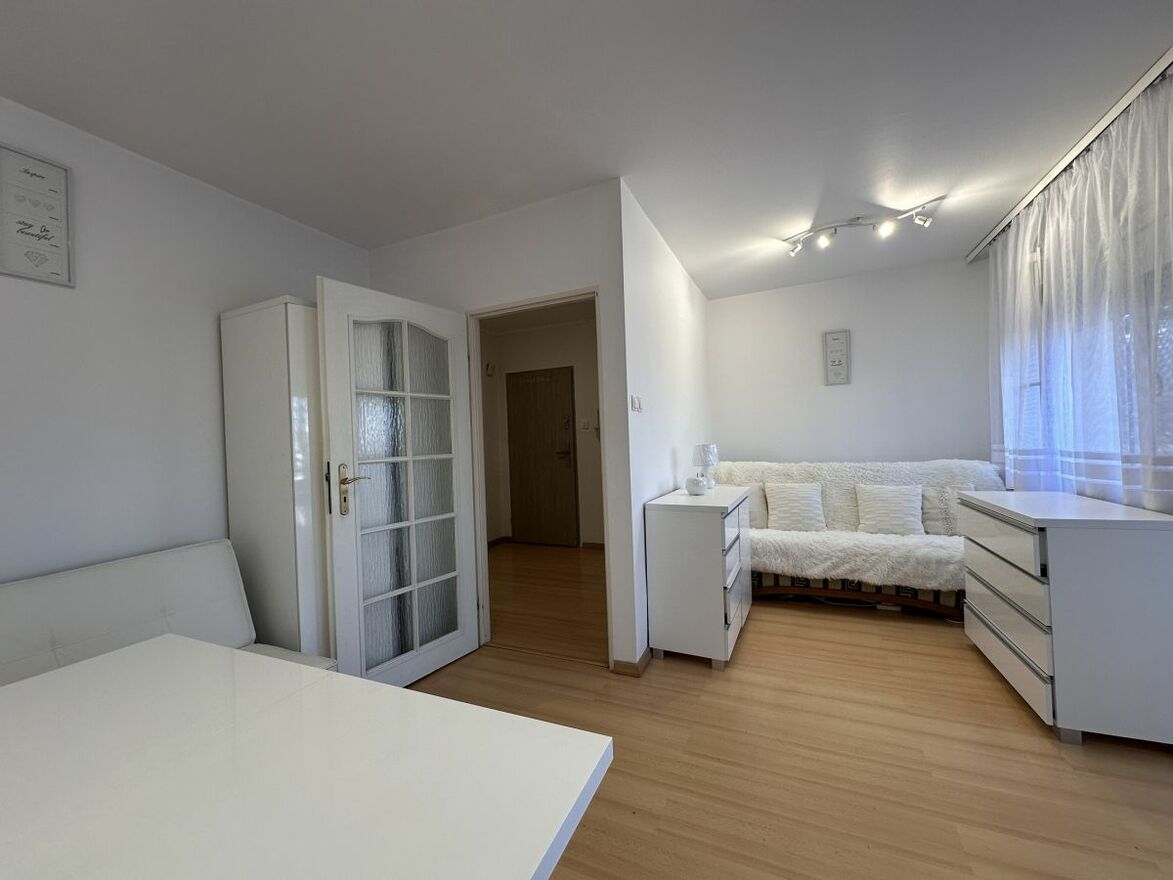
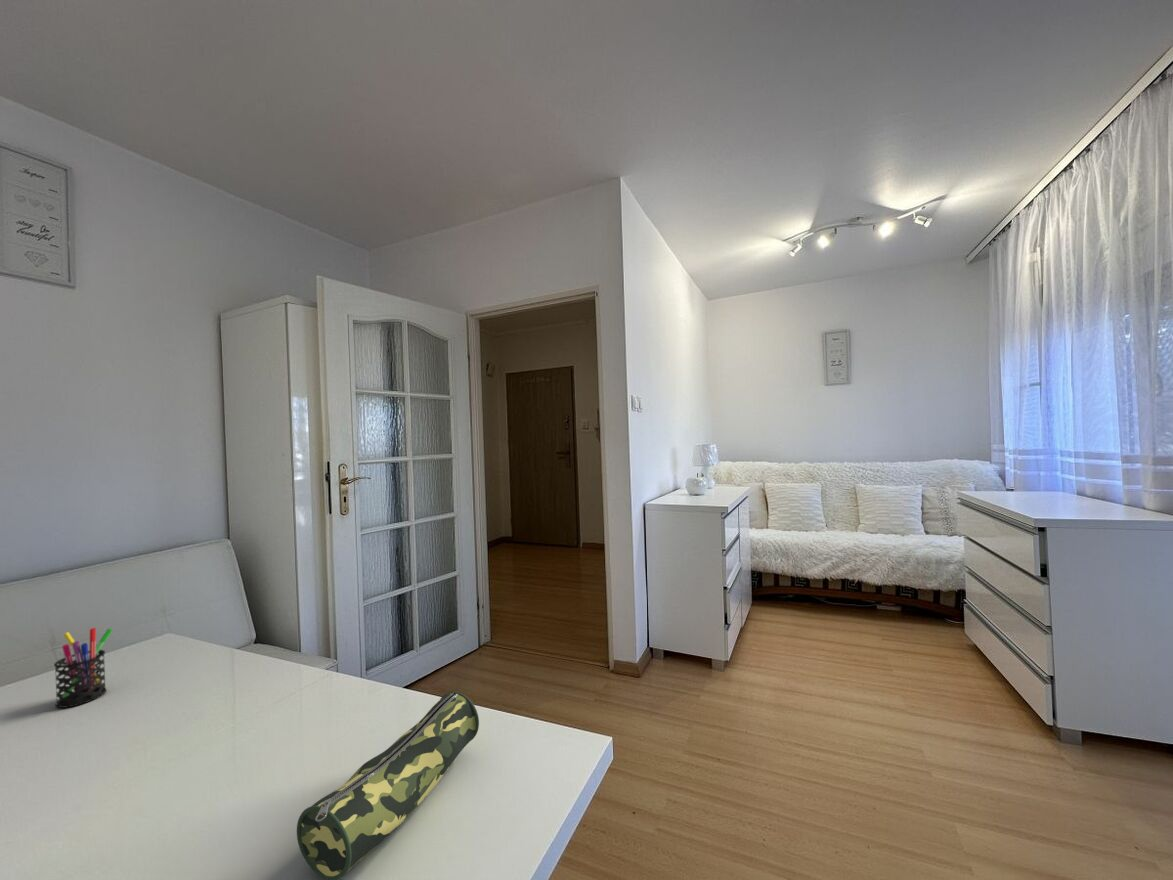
+ pencil case [296,691,480,880]
+ pen holder [53,627,114,709]
